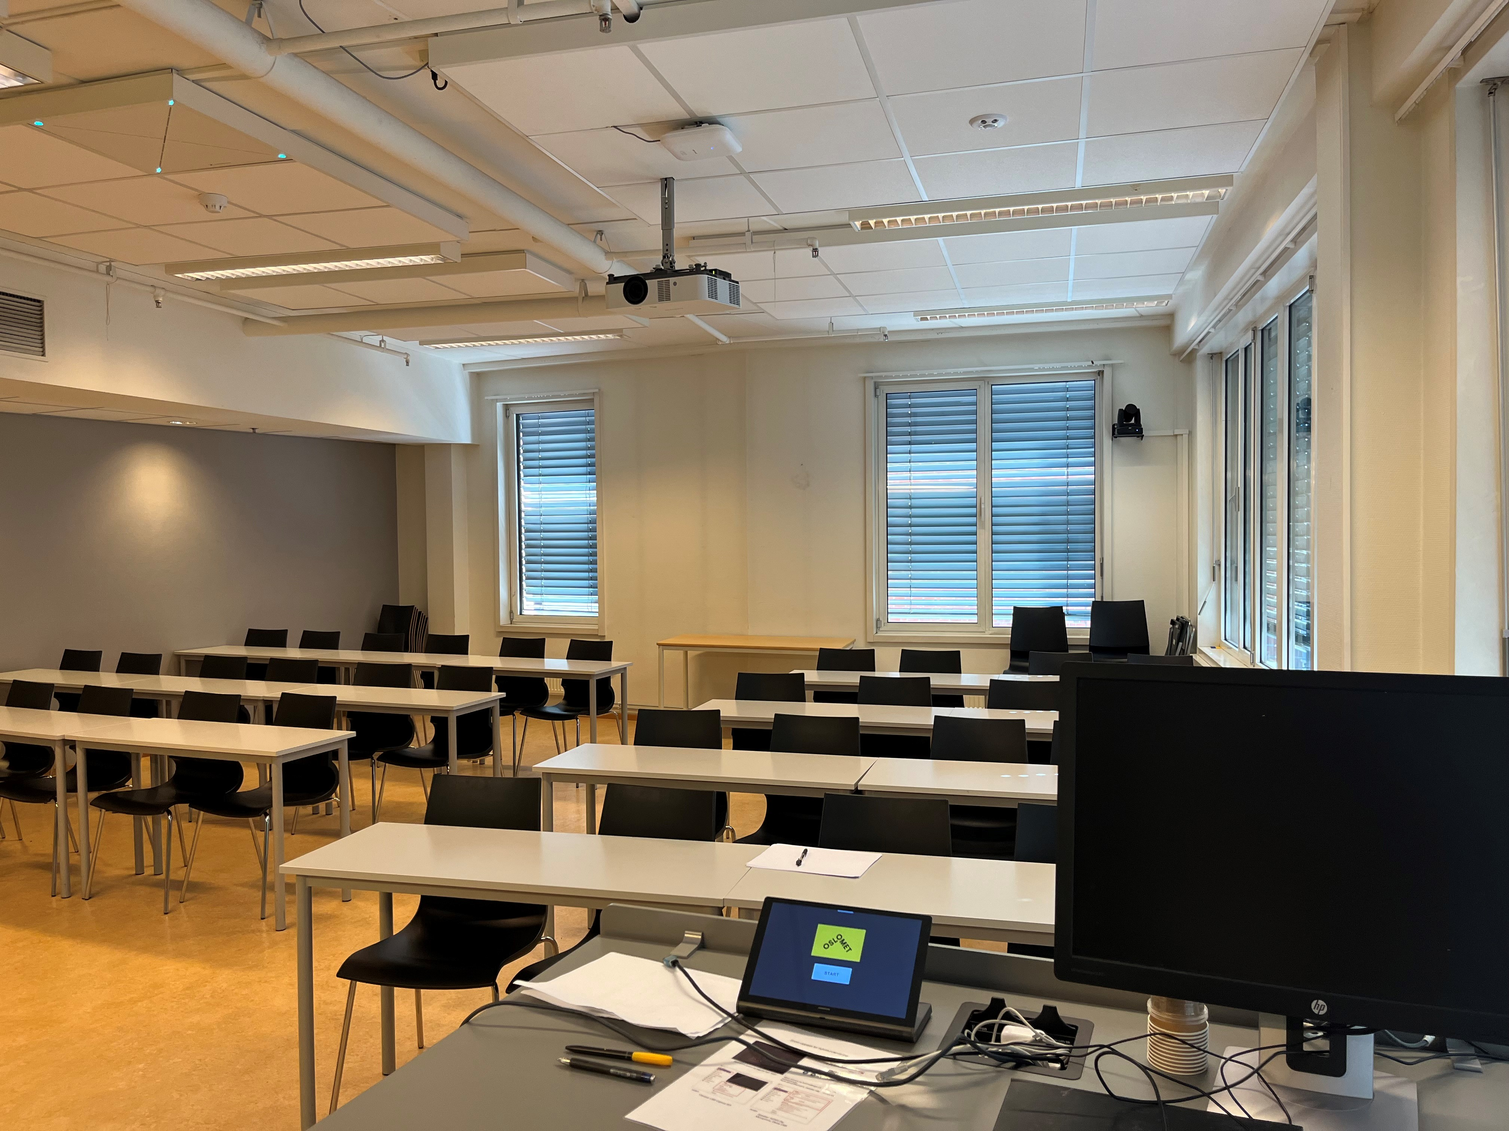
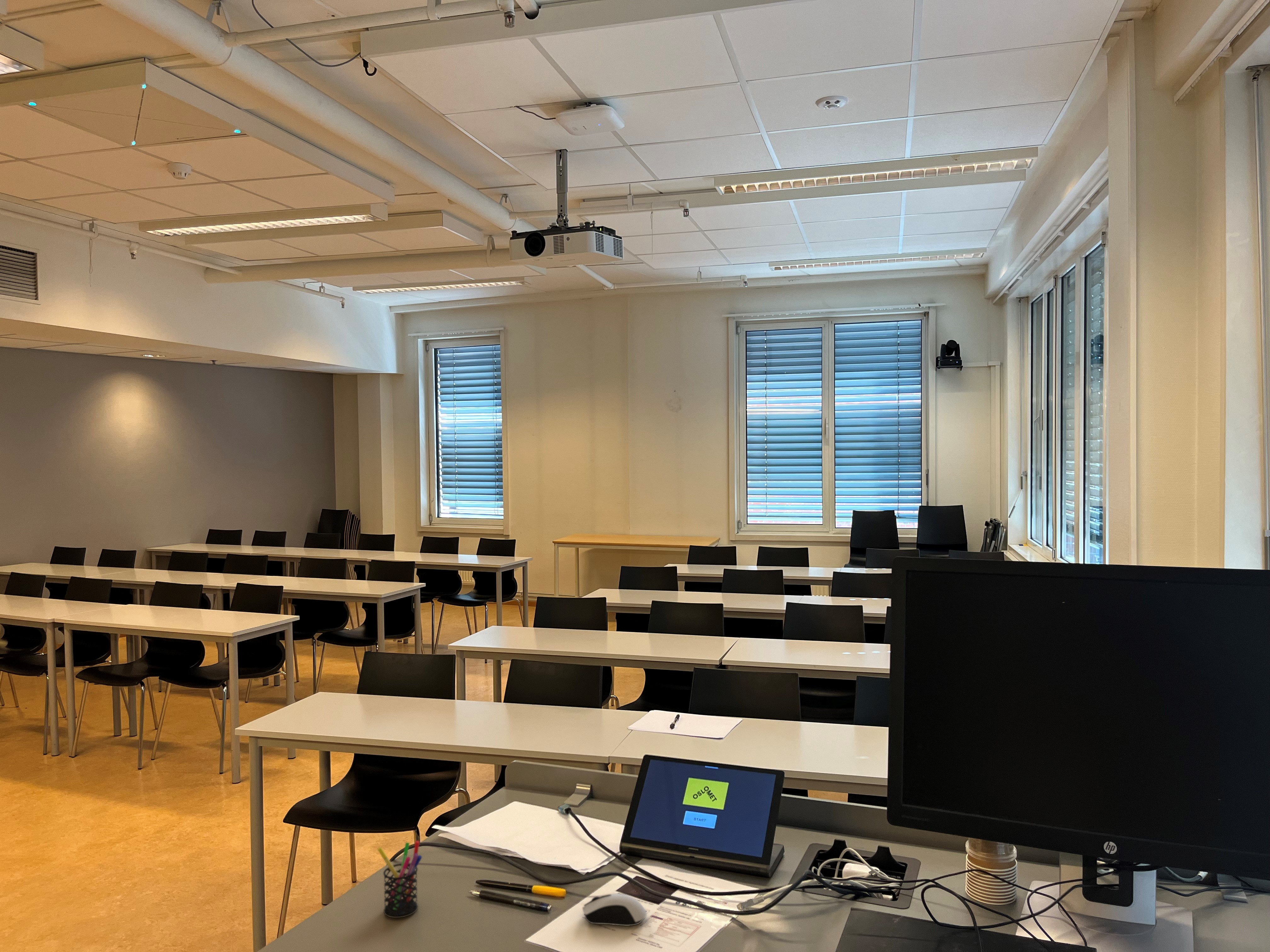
+ pen holder [377,841,422,918]
+ computer mouse [582,893,647,926]
